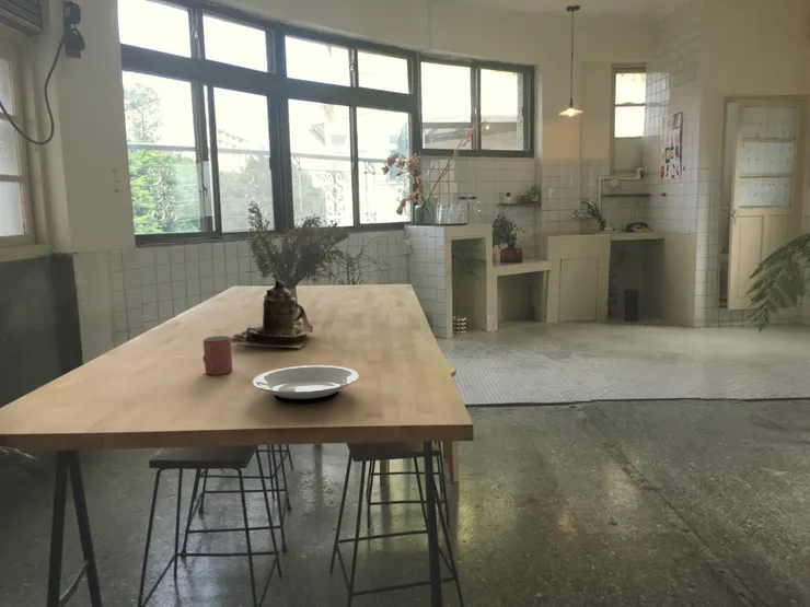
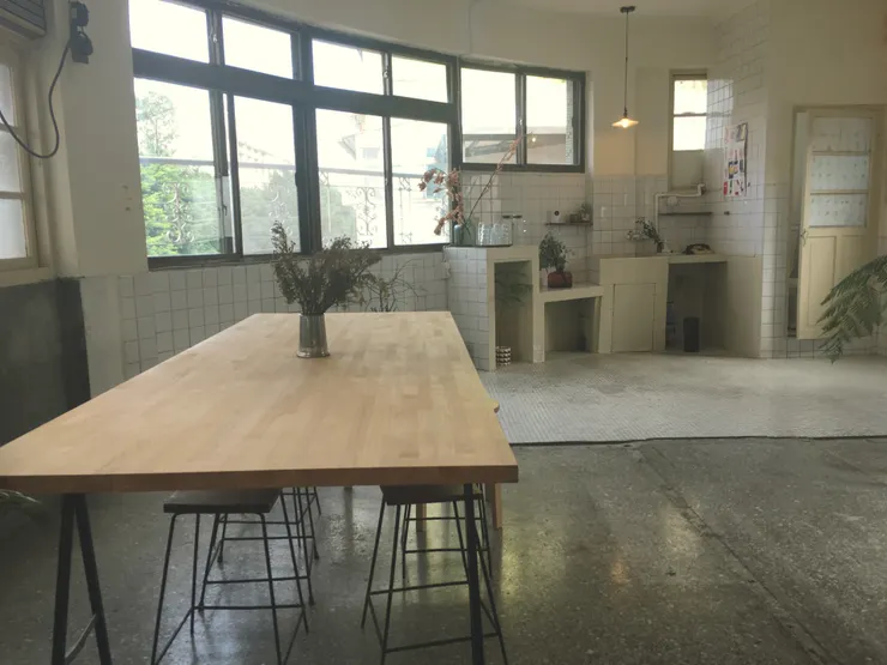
- mug [201,335,233,375]
- teapot [231,280,314,349]
- plate [252,364,359,404]
